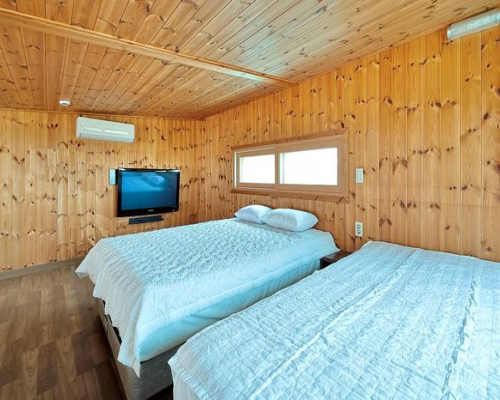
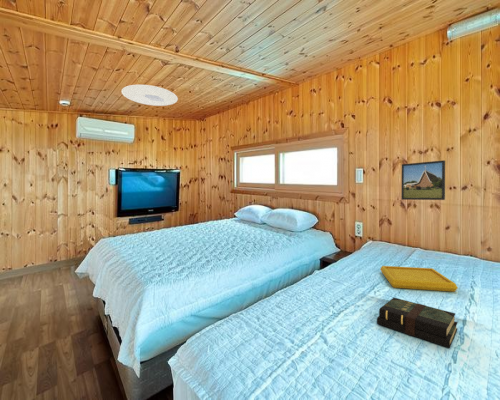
+ book [376,297,458,349]
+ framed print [400,159,446,201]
+ ceiling light [120,84,179,107]
+ serving tray [379,265,459,293]
